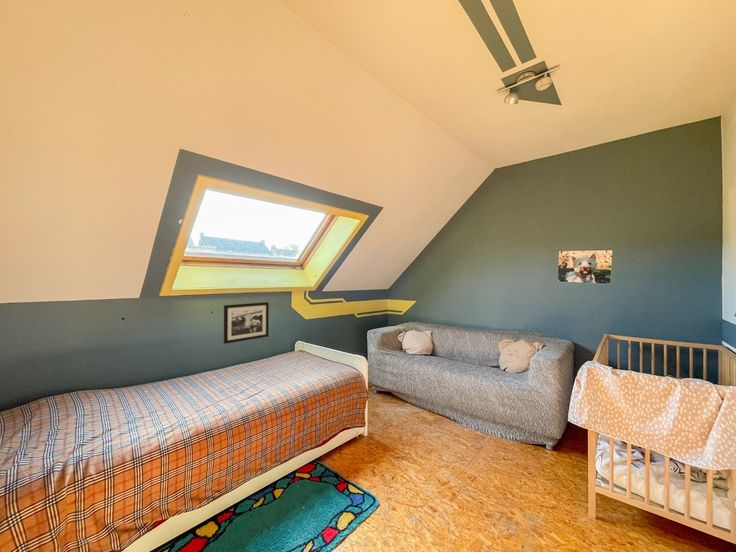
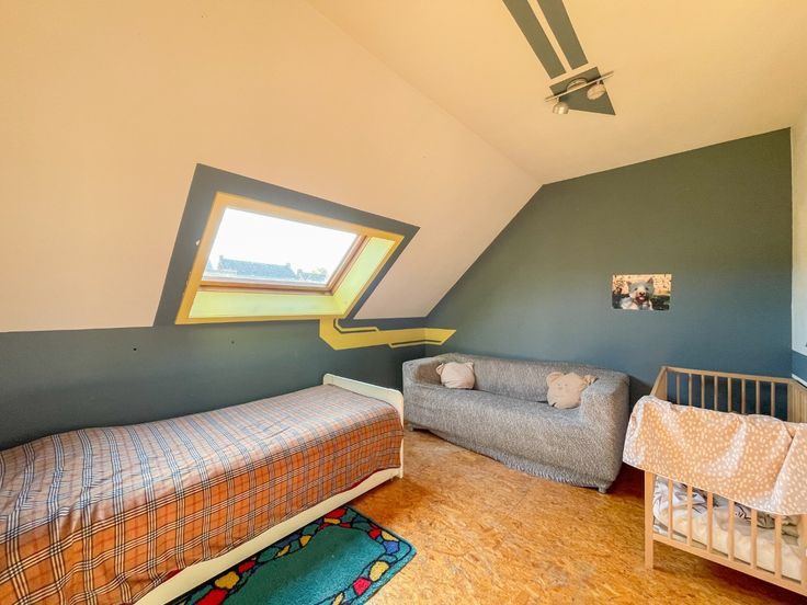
- picture frame [223,301,270,345]
